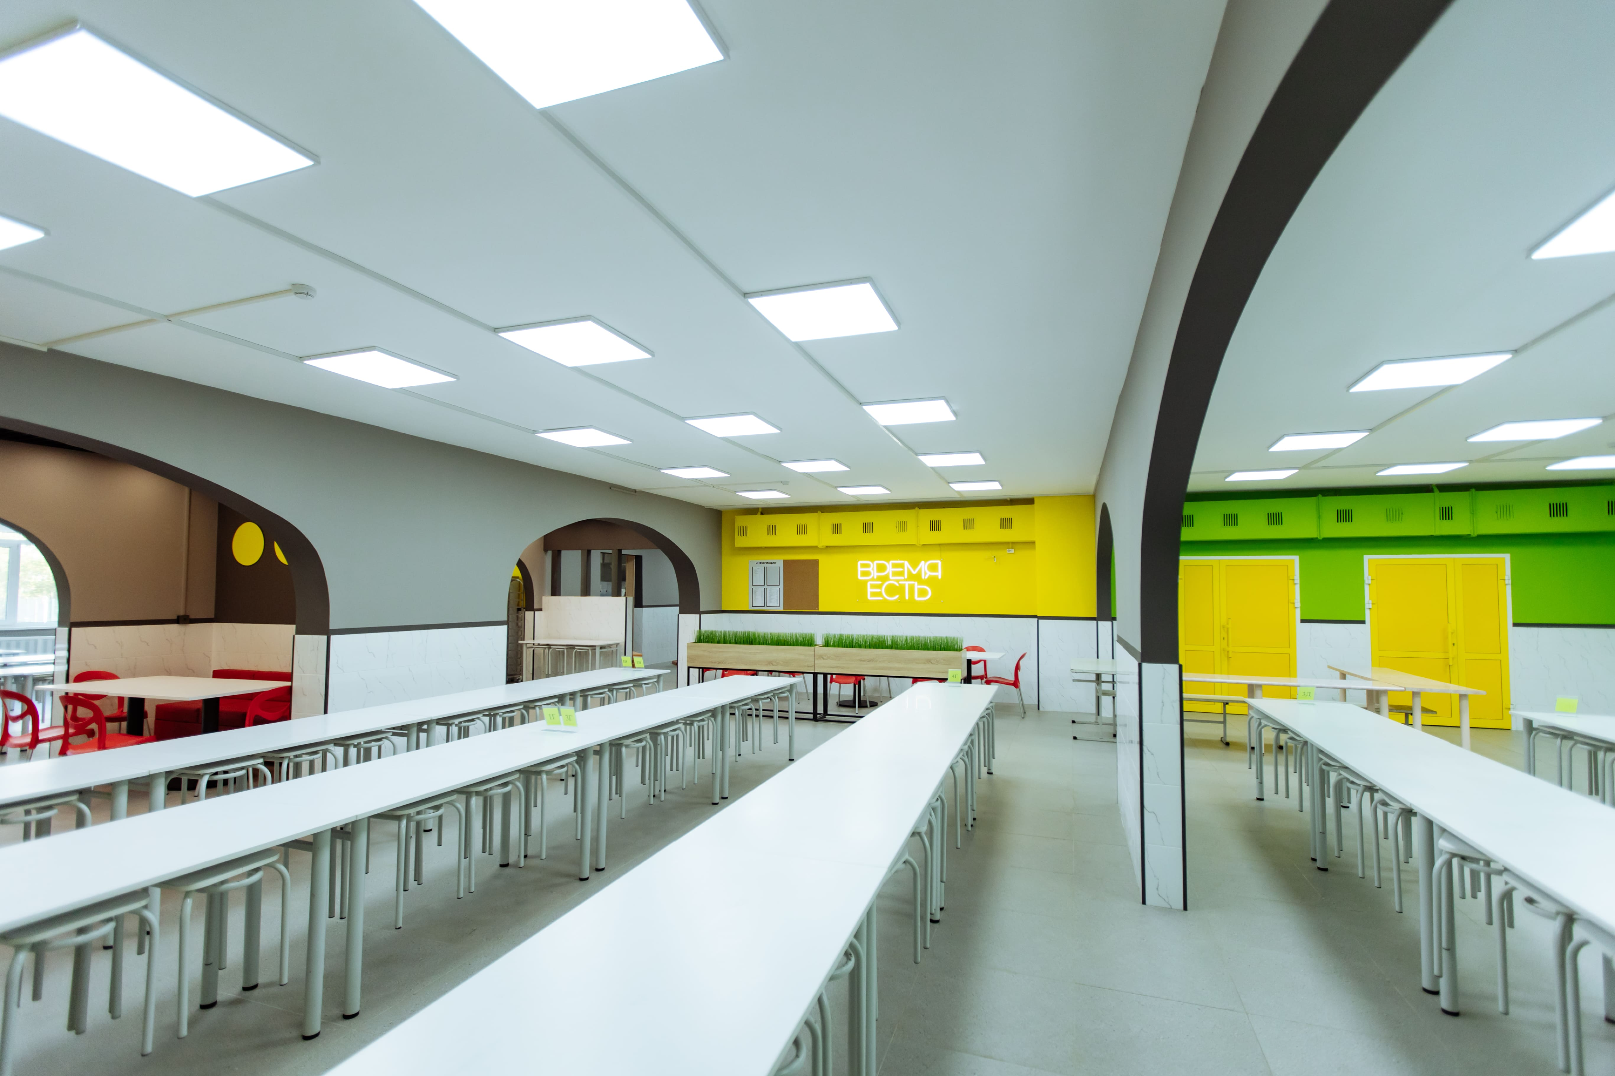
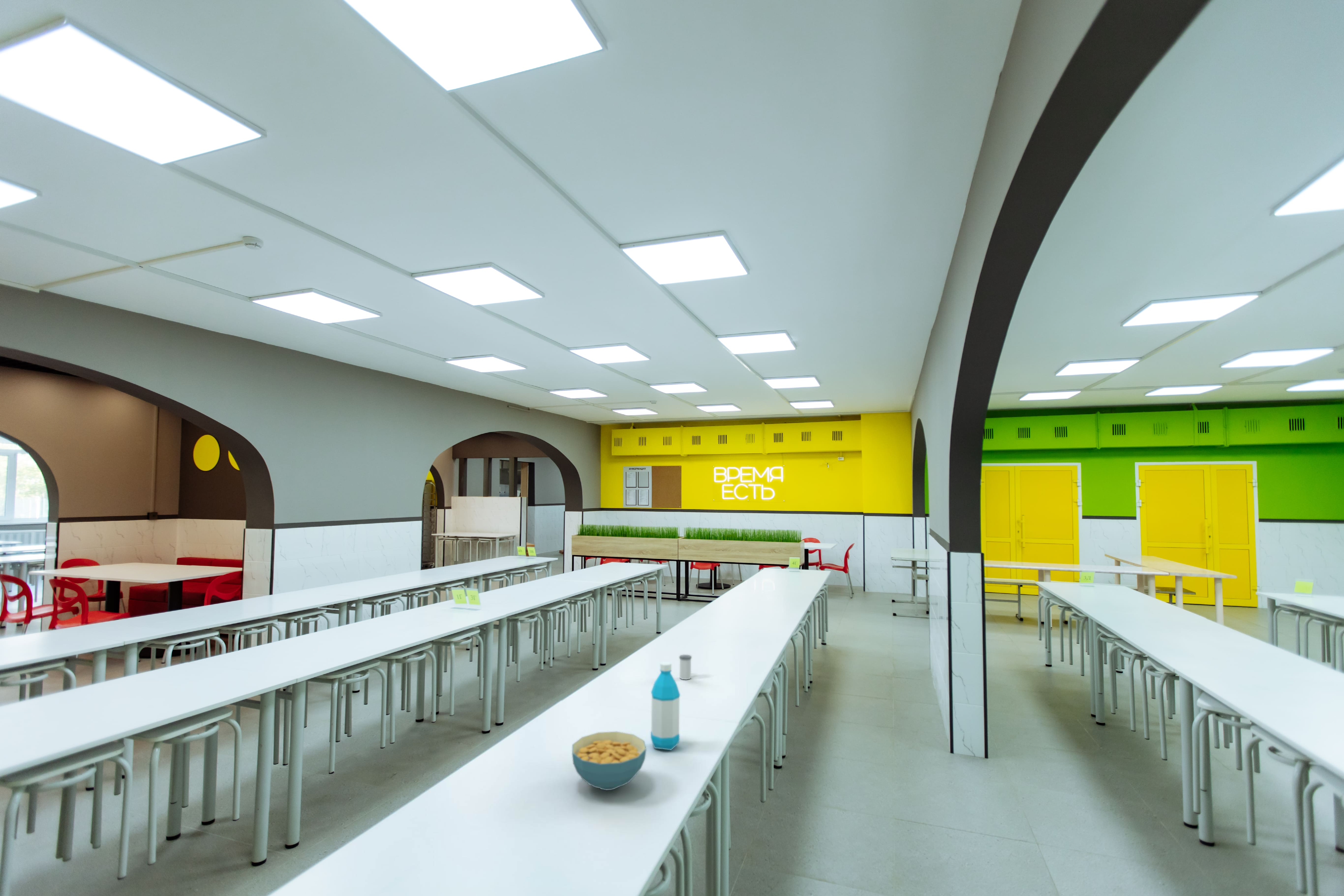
+ water bottle [650,661,681,751]
+ cereal bowl [572,731,647,791]
+ salt shaker [679,654,692,680]
